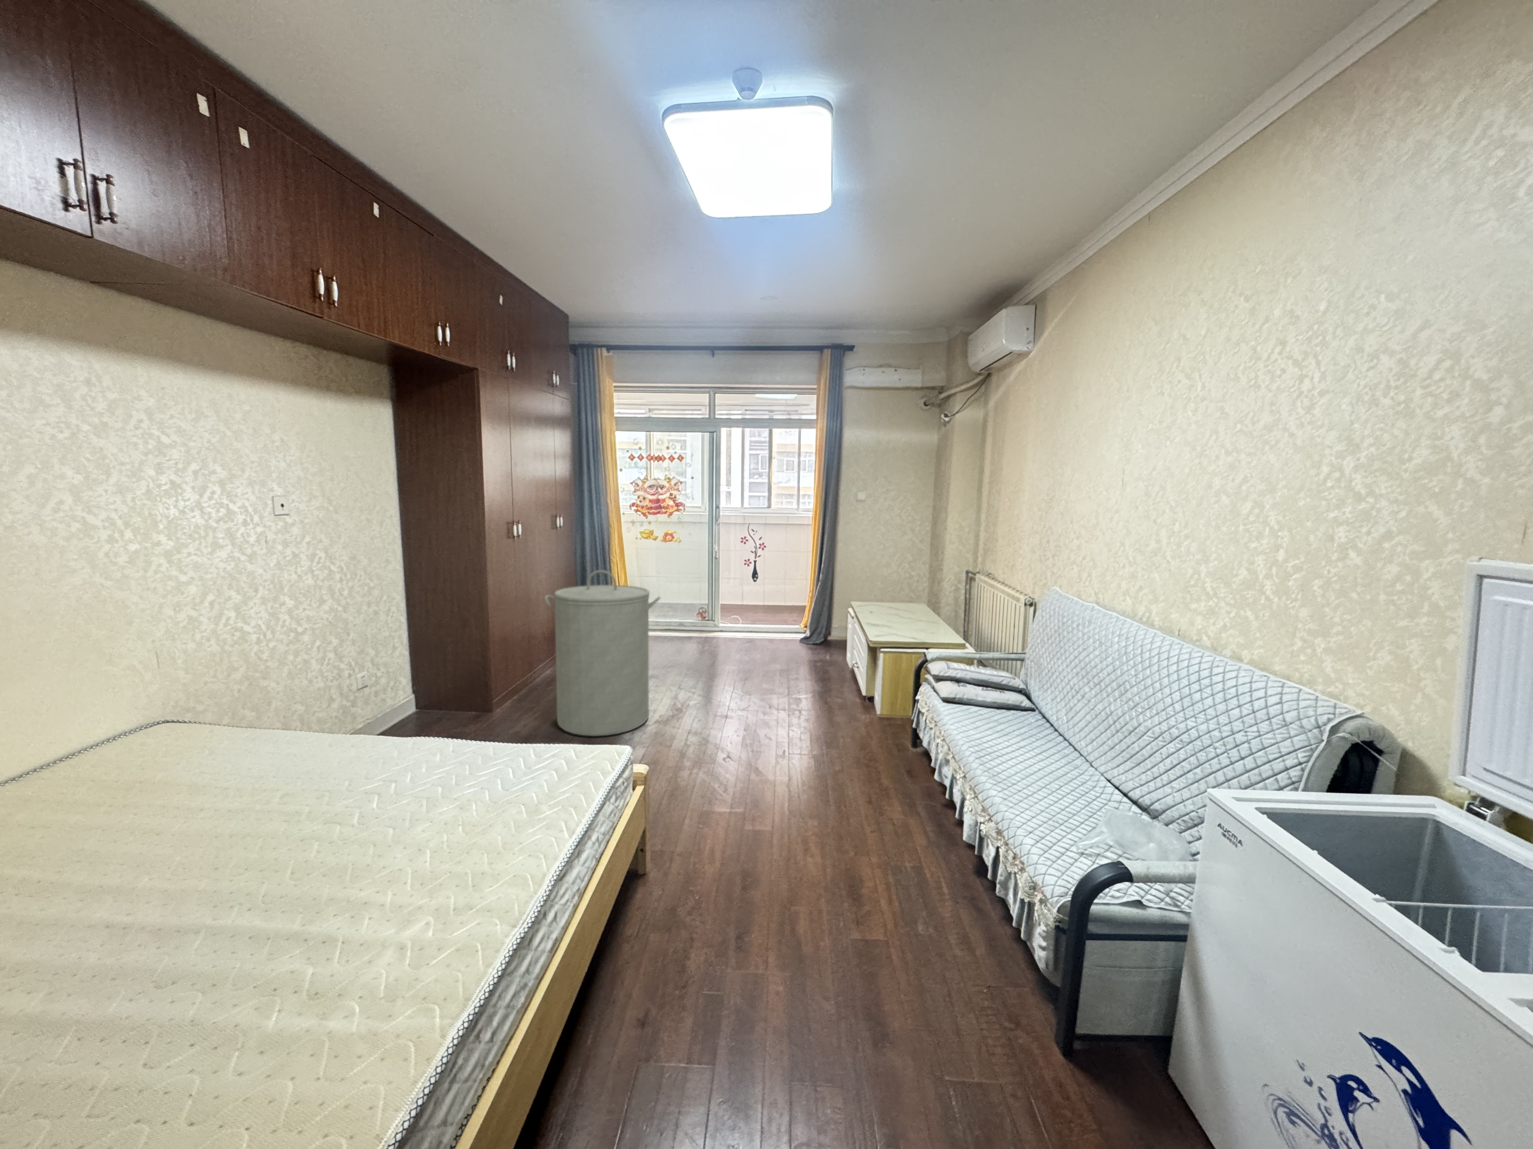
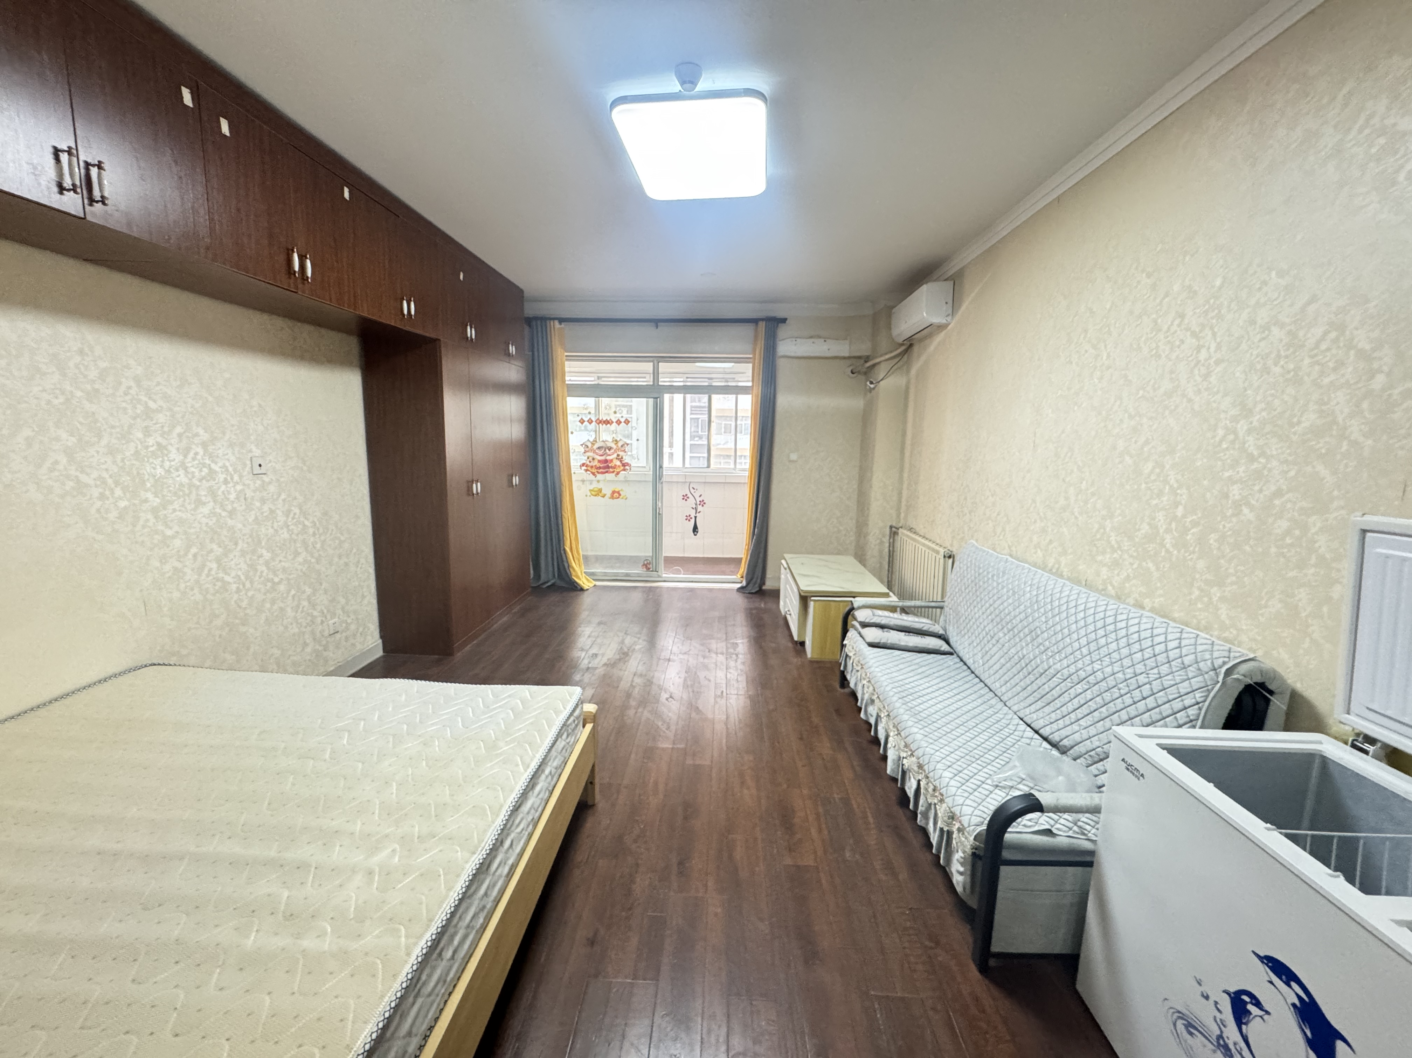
- laundry hamper [544,570,661,736]
